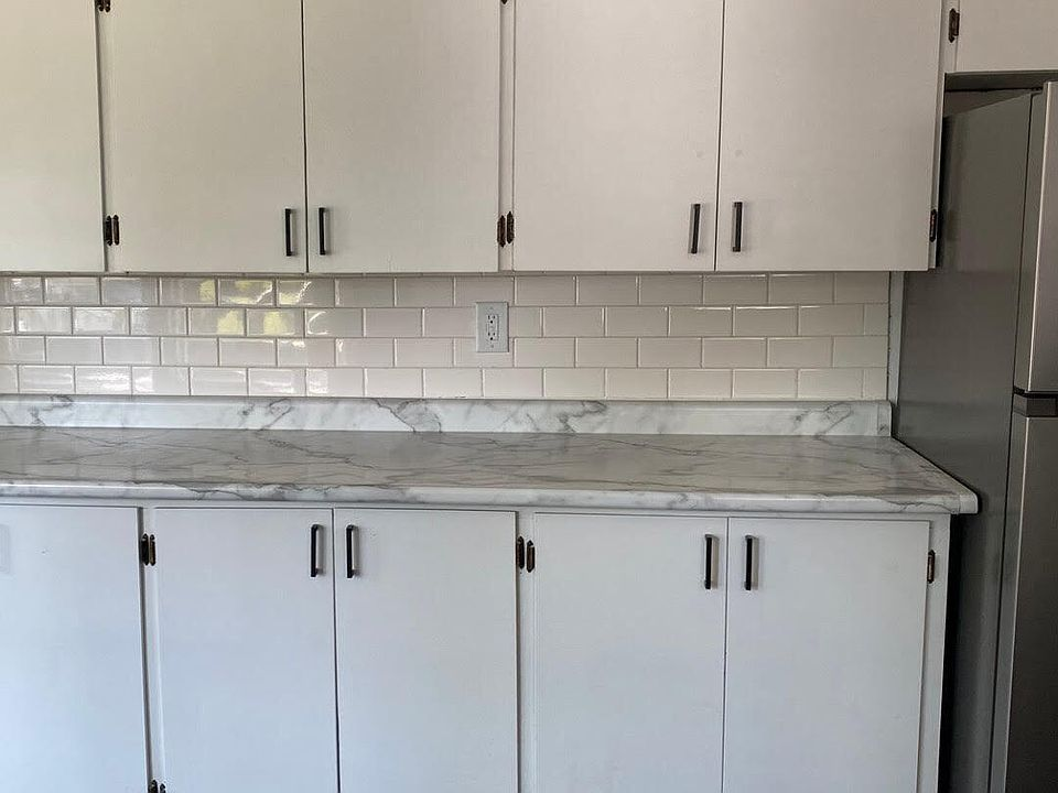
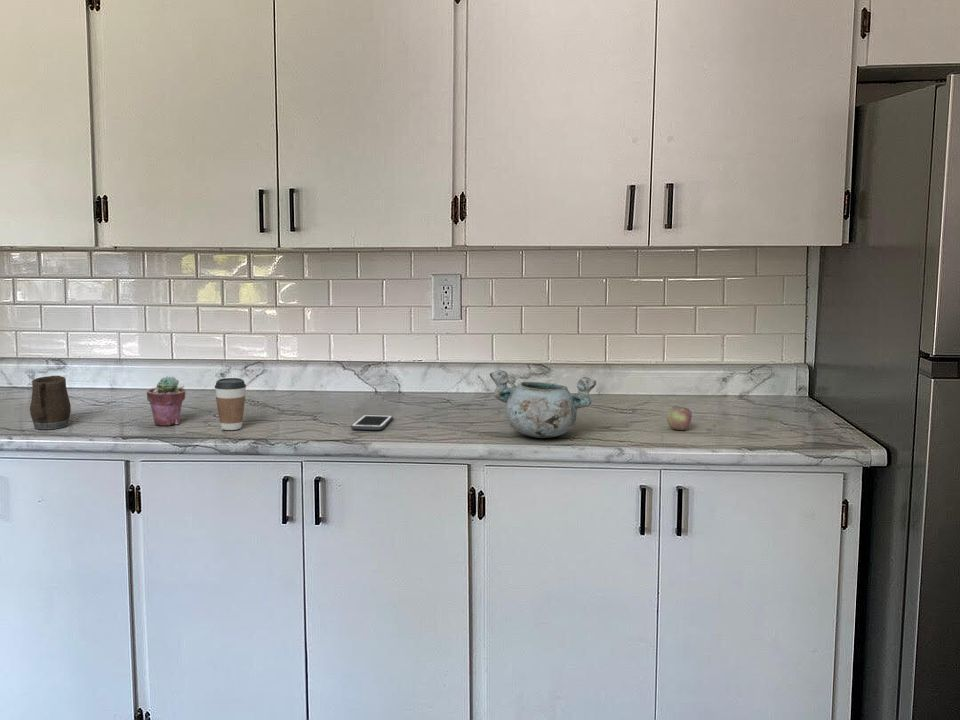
+ coffee cup [214,377,247,431]
+ potted succulent [146,375,187,426]
+ decorative bowl [489,369,597,439]
+ apple [665,405,693,431]
+ mug [29,375,72,430]
+ cell phone [350,413,394,431]
